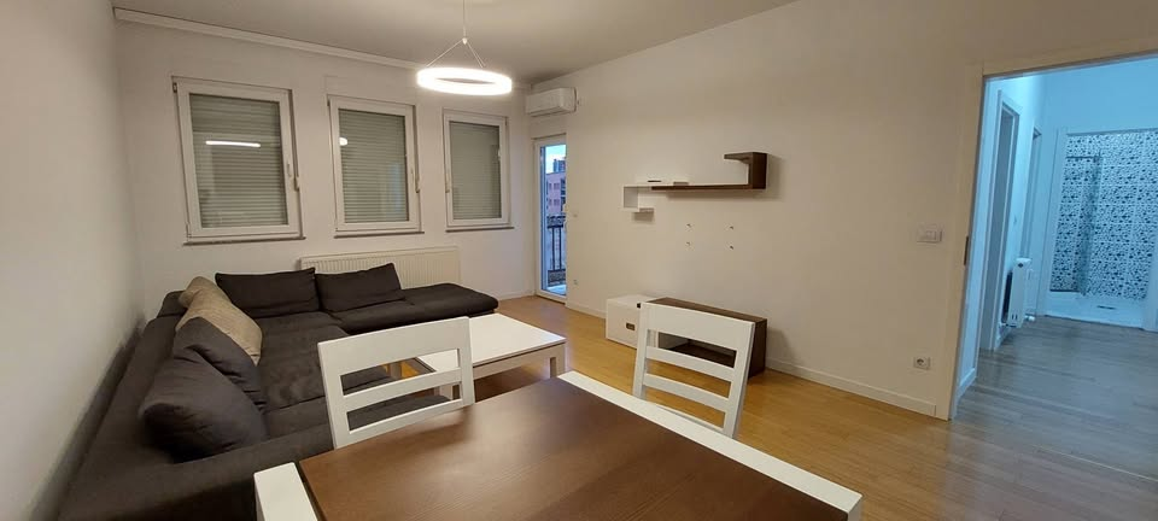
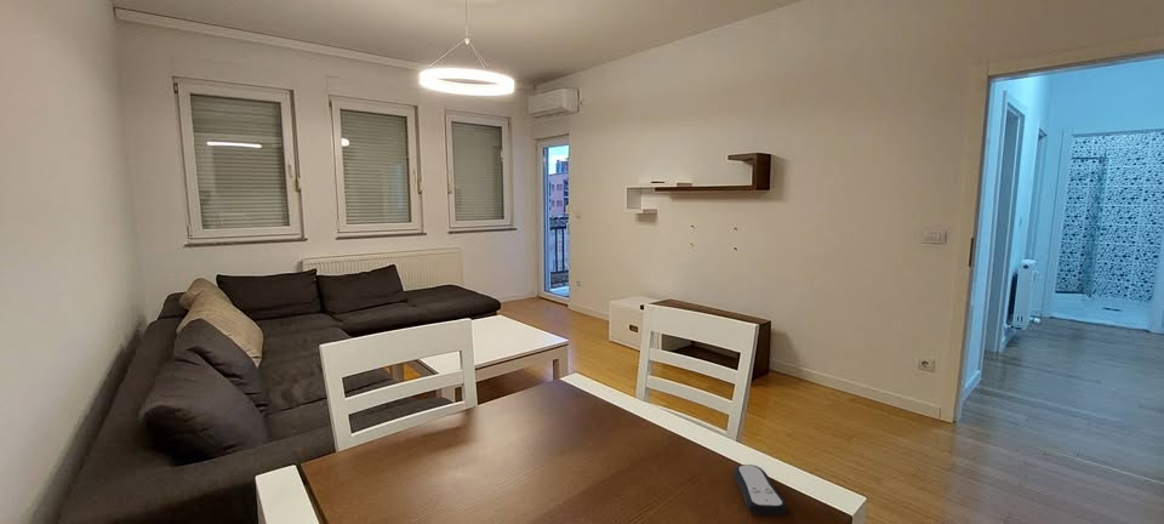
+ remote control [732,463,788,517]
